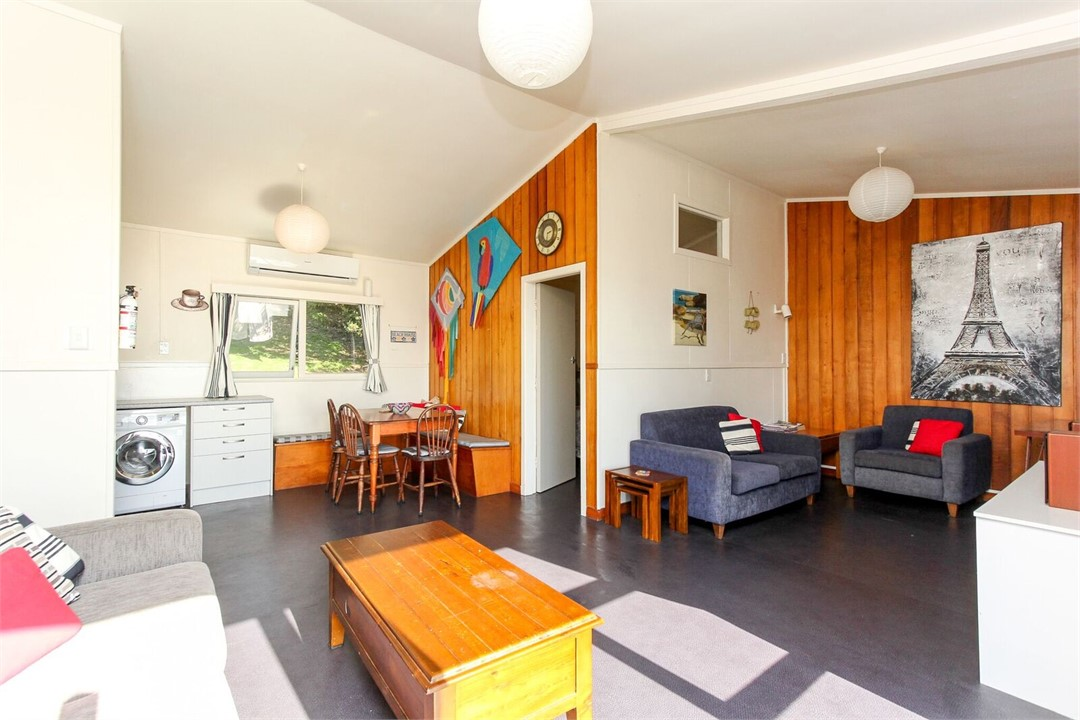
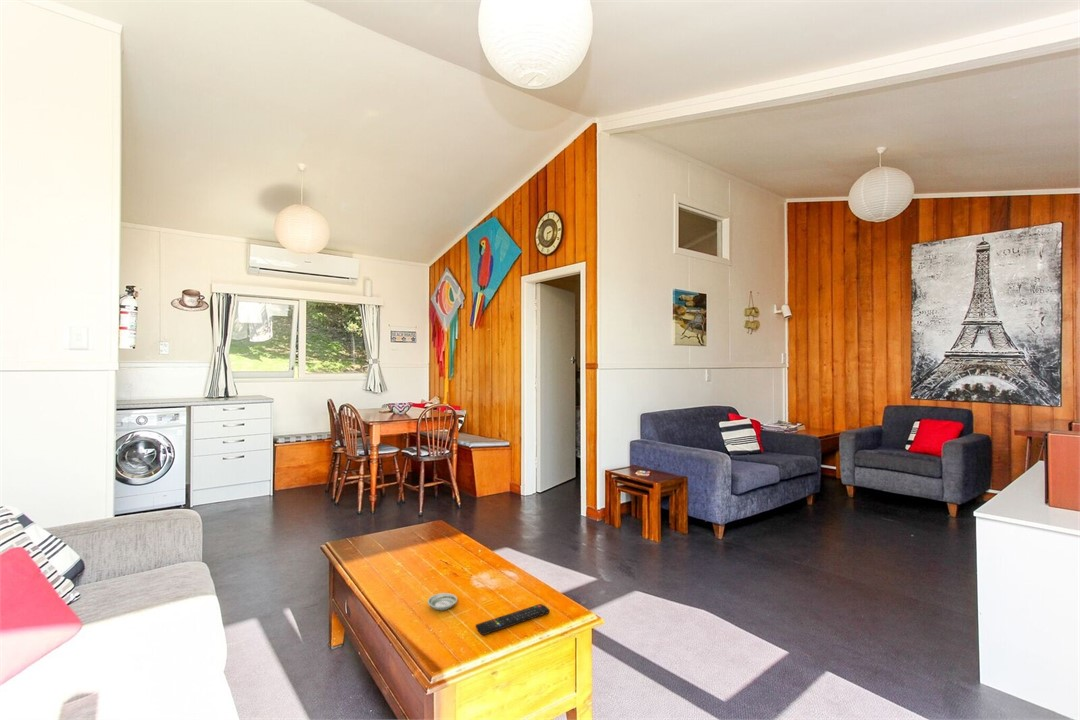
+ remote control [475,603,551,636]
+ saucer [426,592,458,611]
